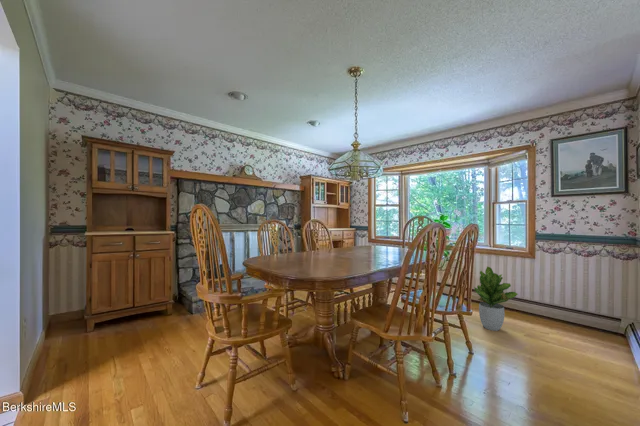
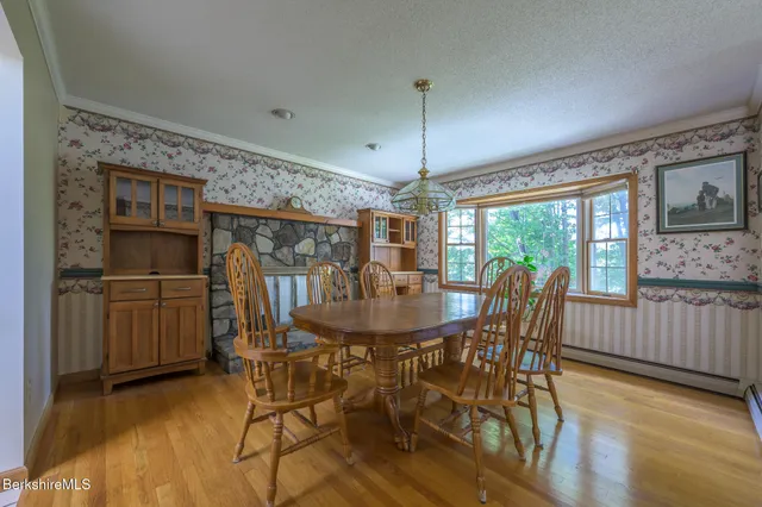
- potted plant [473,266,519,332]
